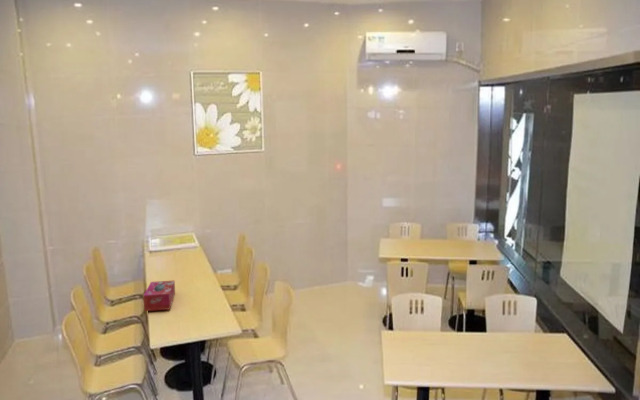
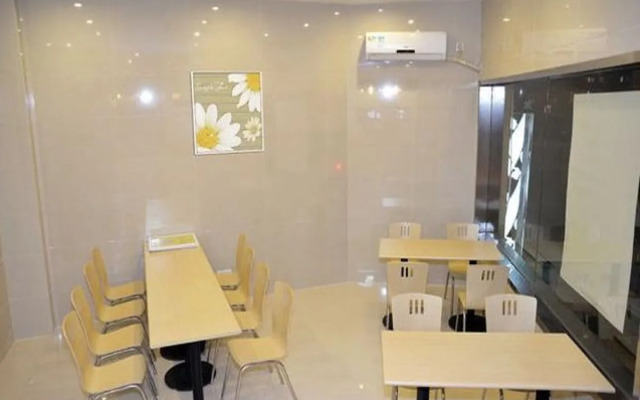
- tissue box [142,280,176,312]
